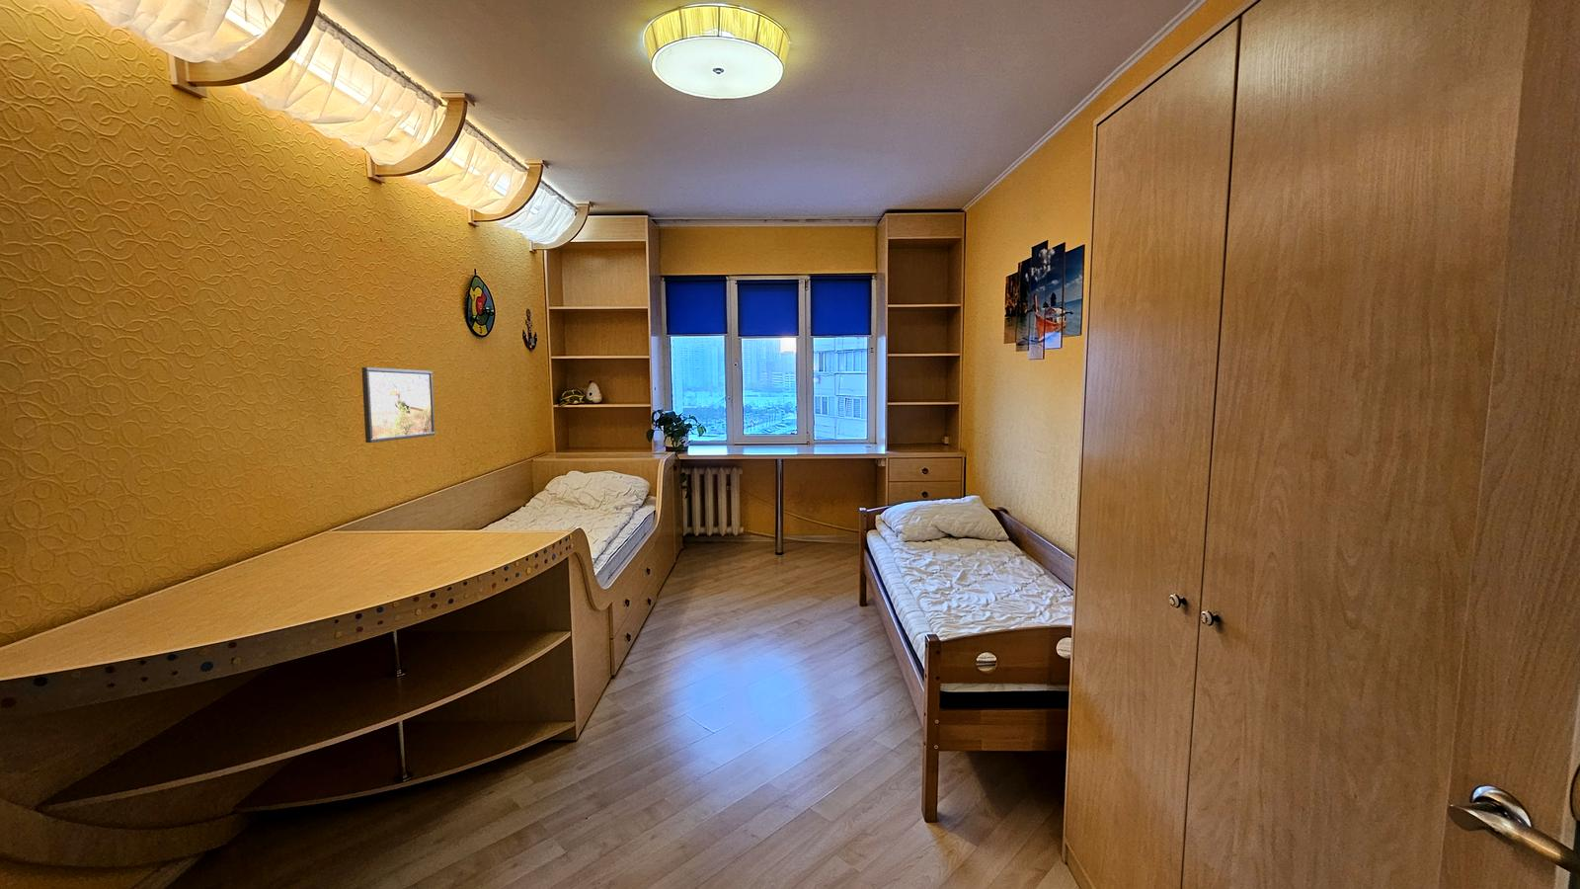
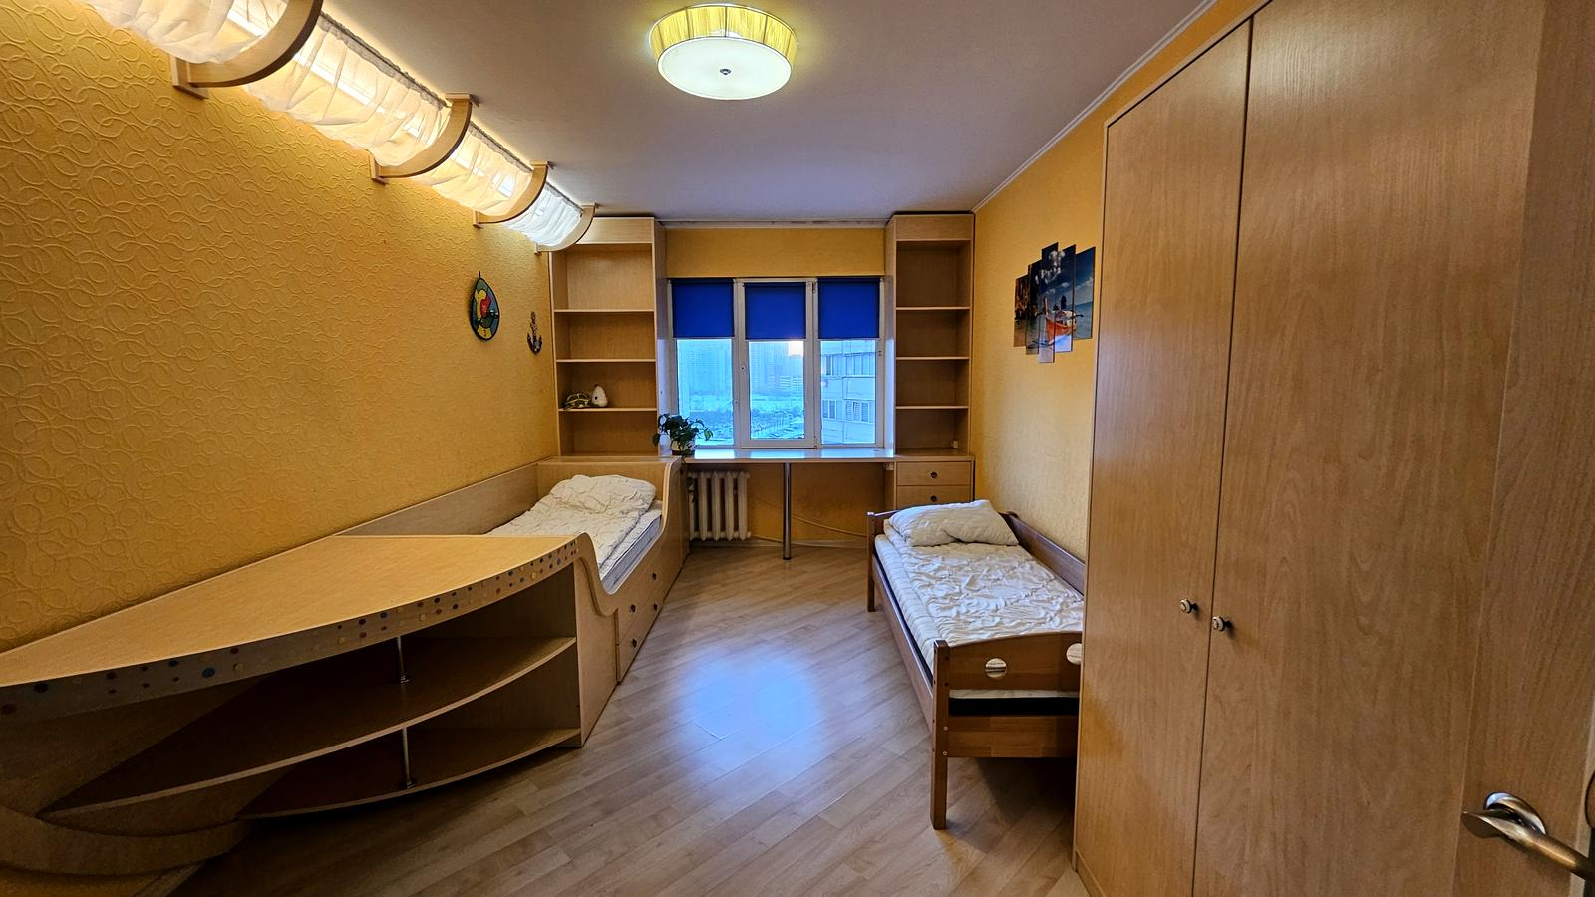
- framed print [360,367,435,444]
